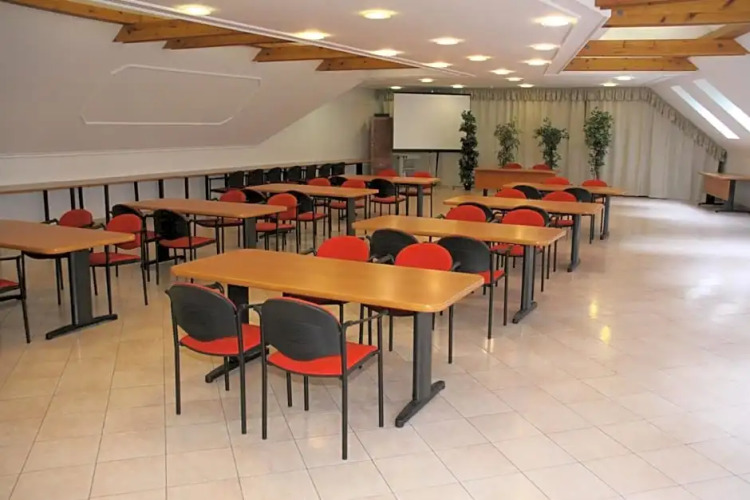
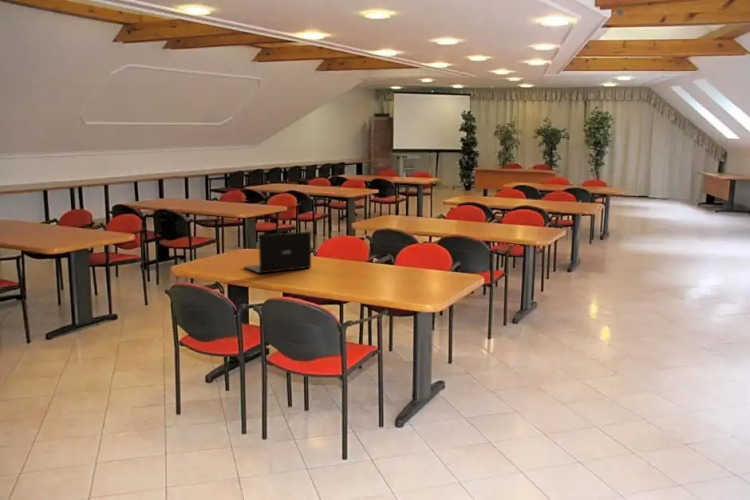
+ laptop [243,231,312,274]
